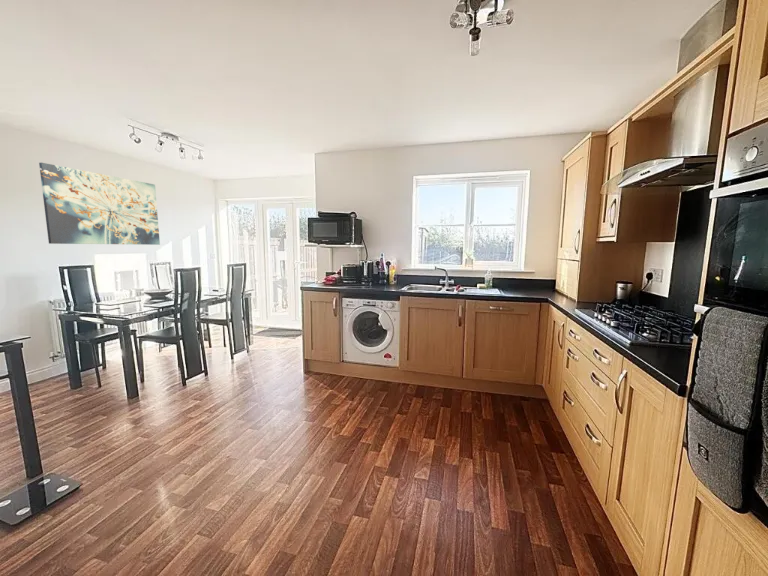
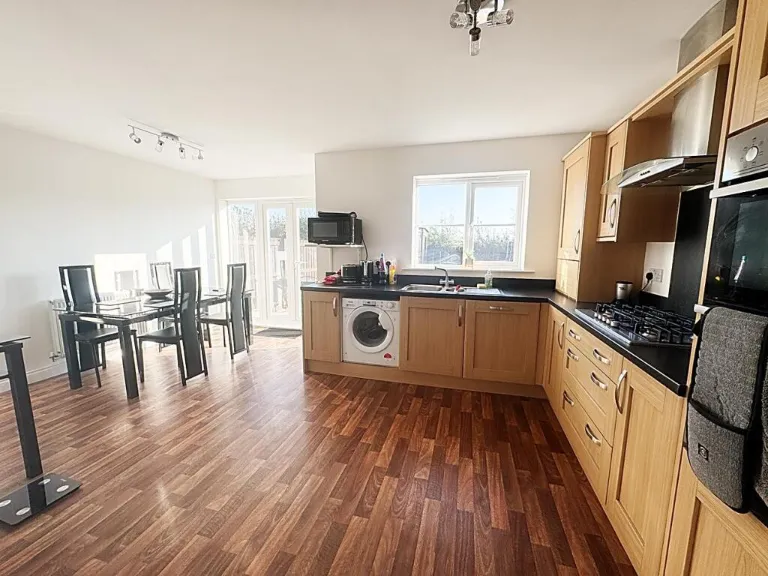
- wall art [38,162,161,246]
